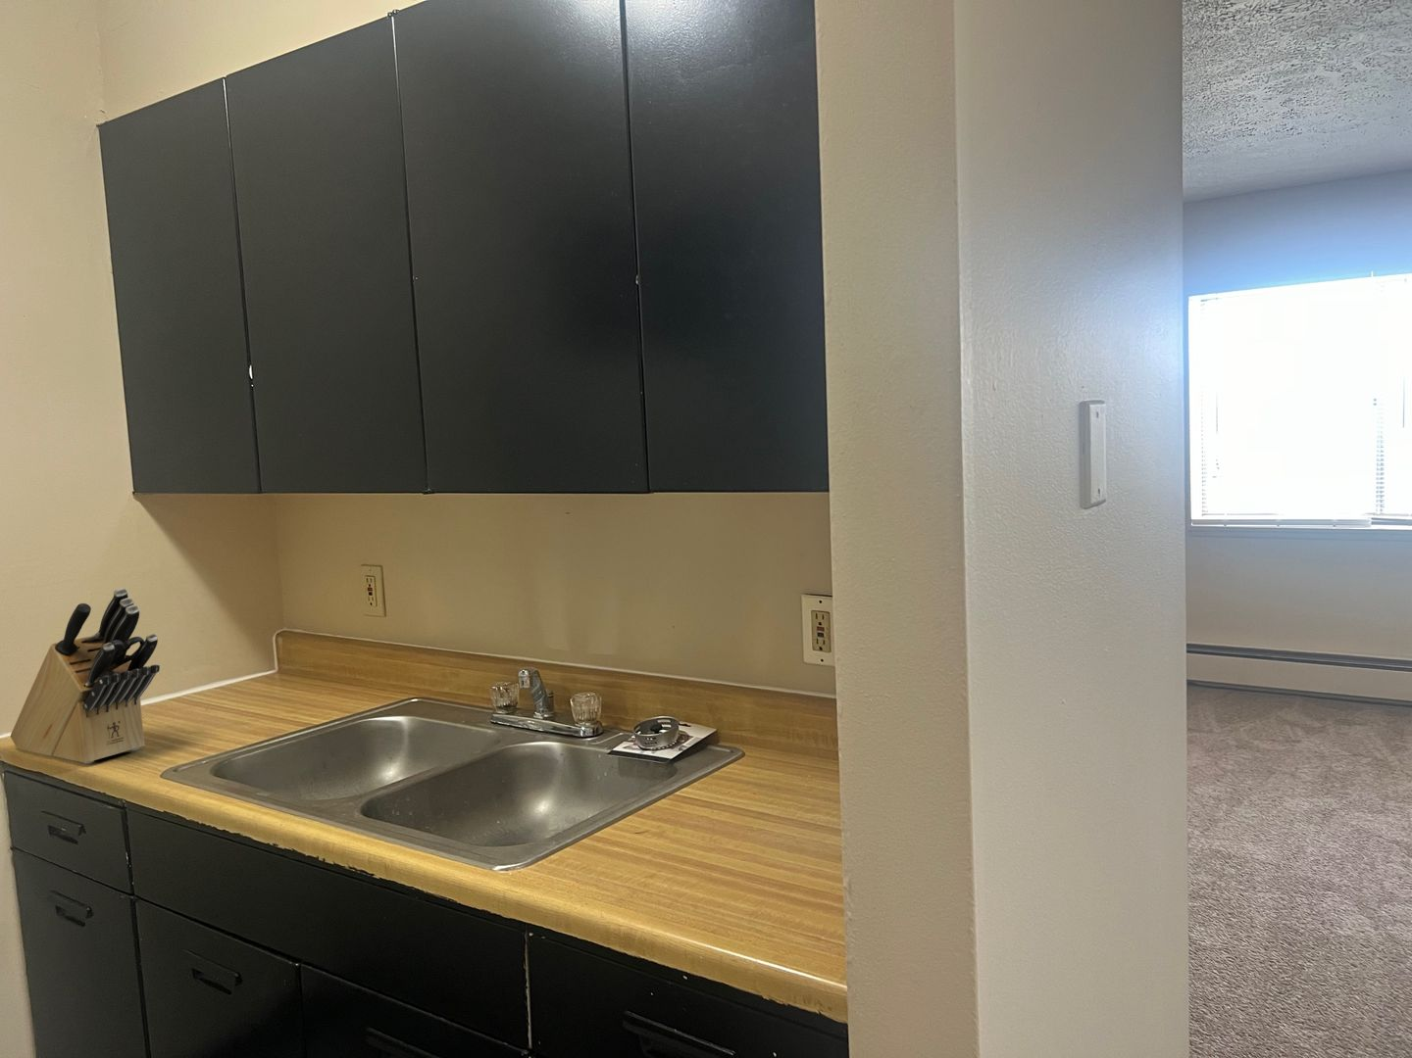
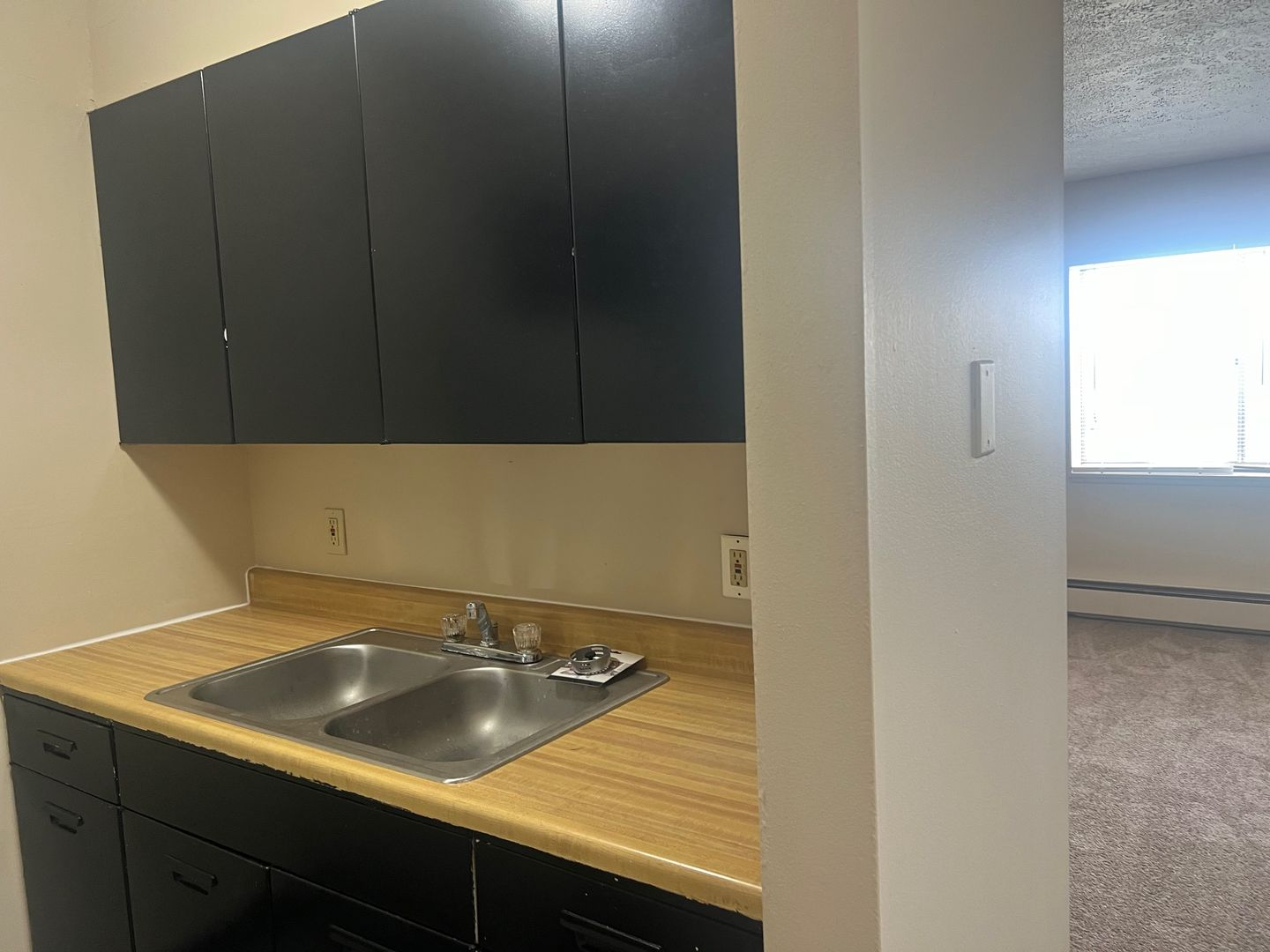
- knife block [10,587,161,765]
